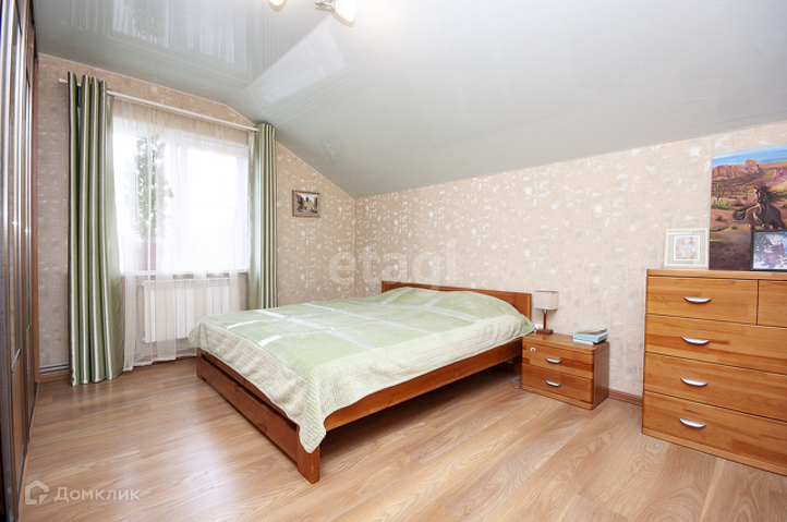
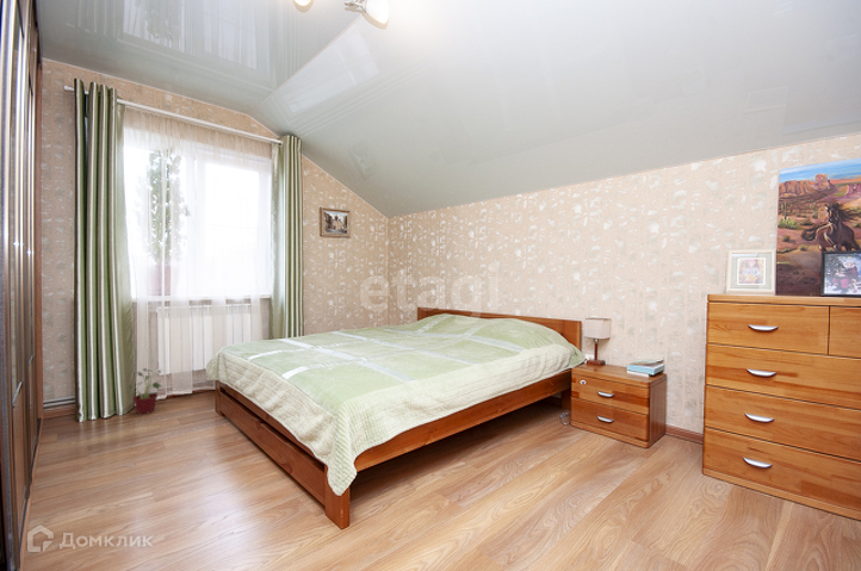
+ potted plant [126,367,163,415]
